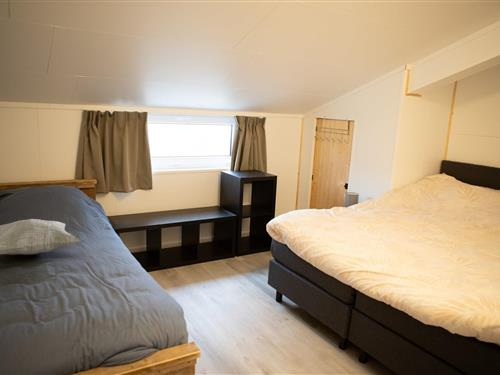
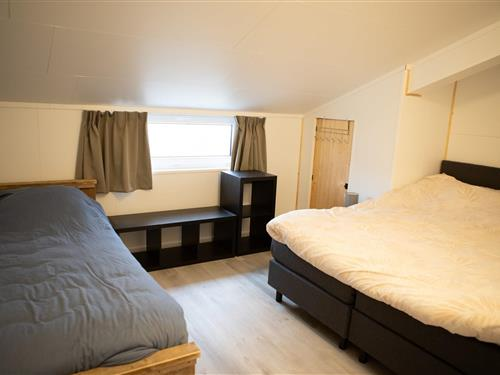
- decorative pillow [0,218,81,256]
